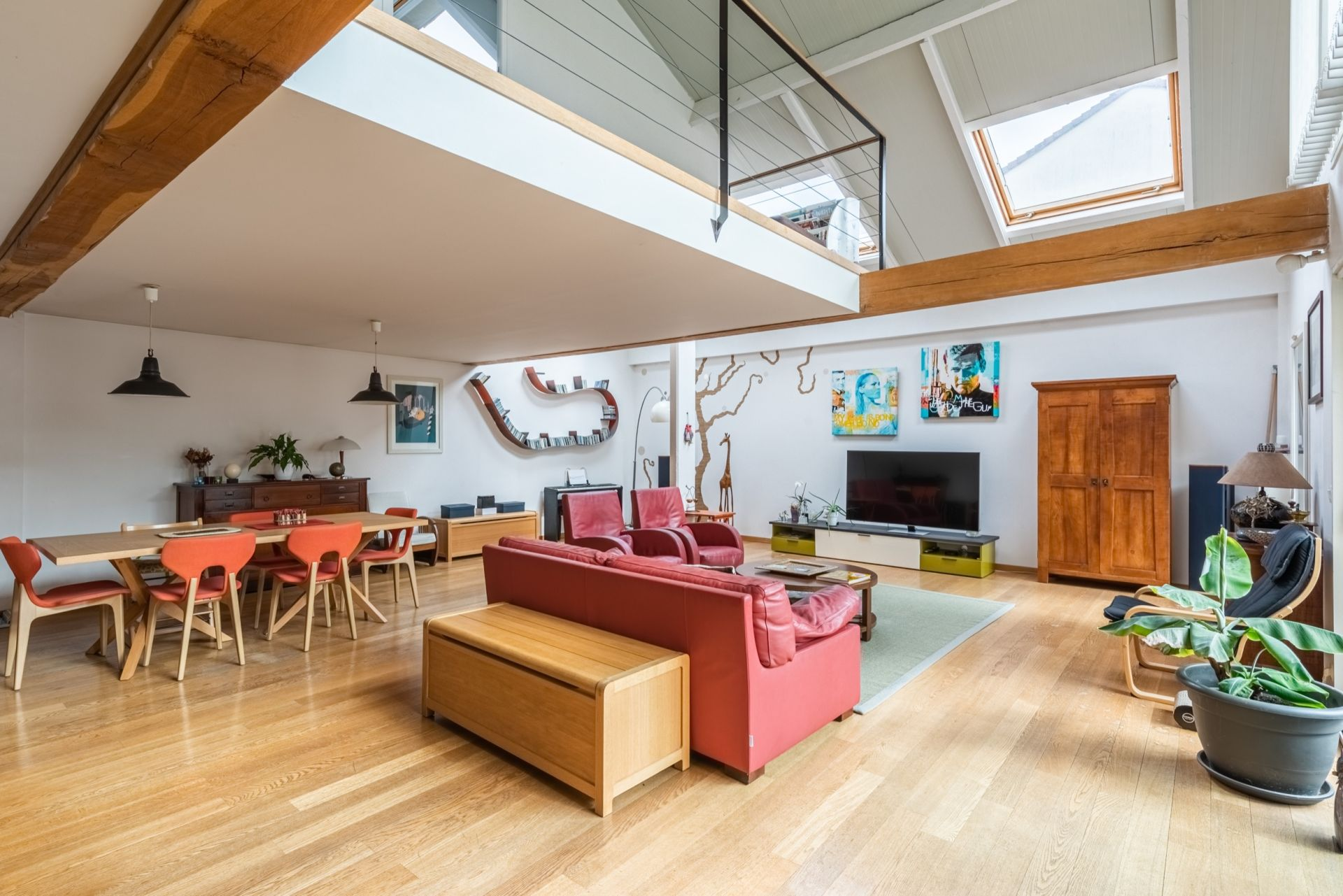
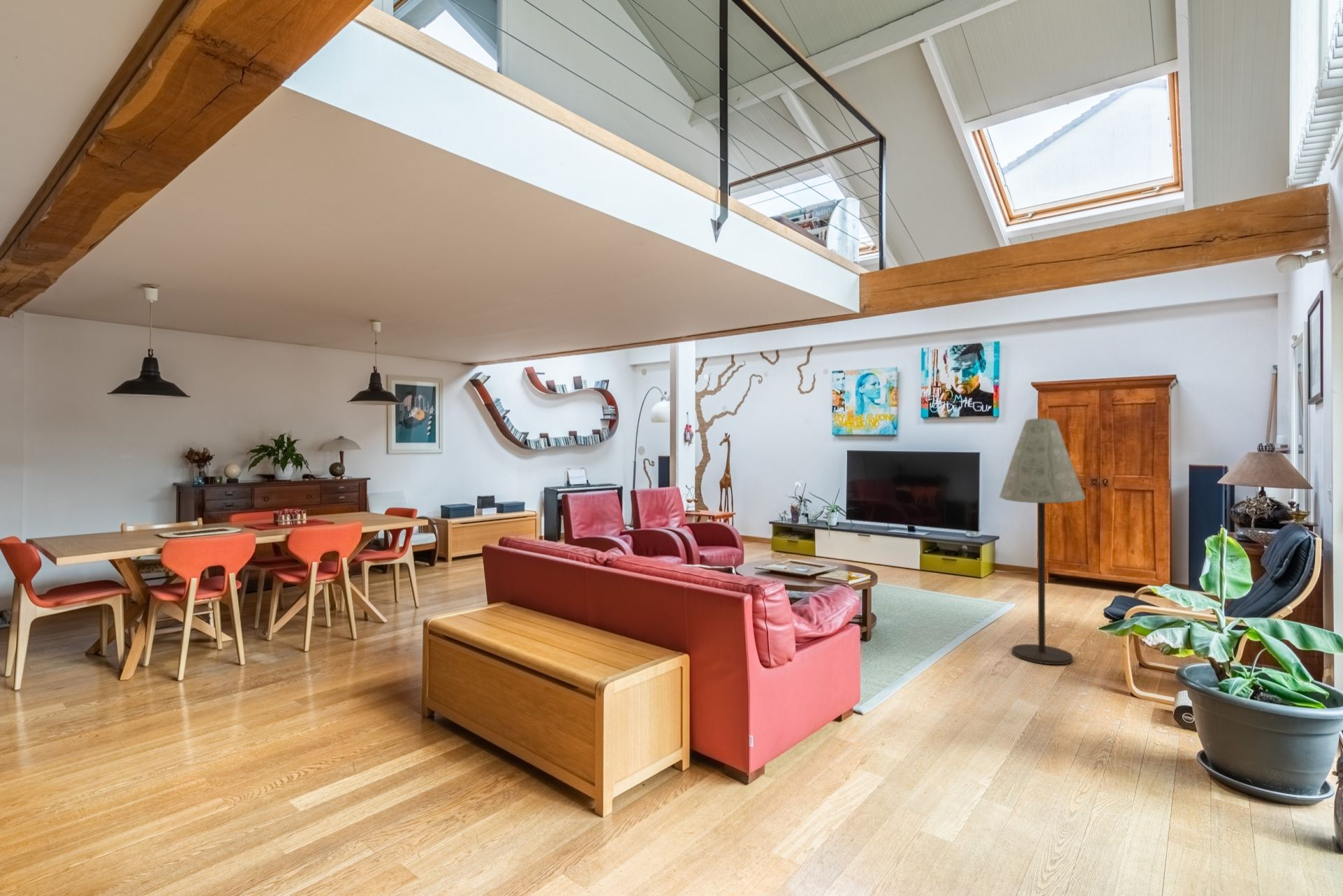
+ floor lamp [999,418,1086,665]
